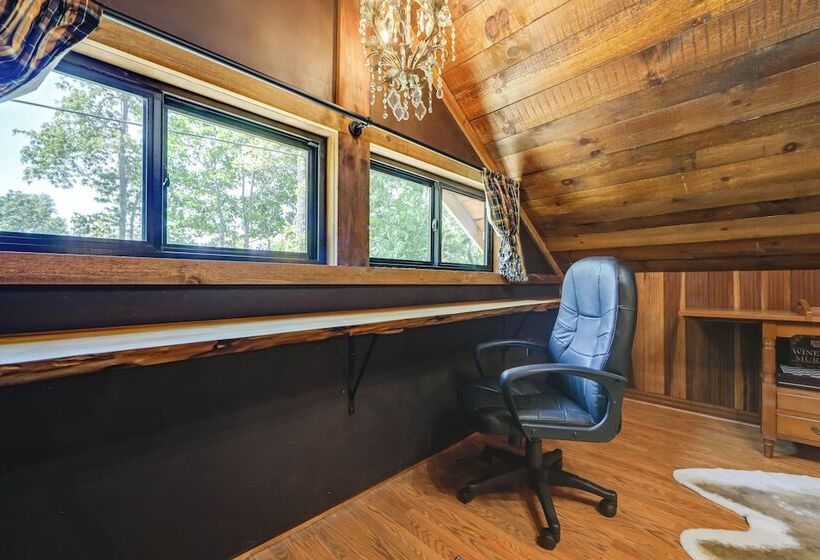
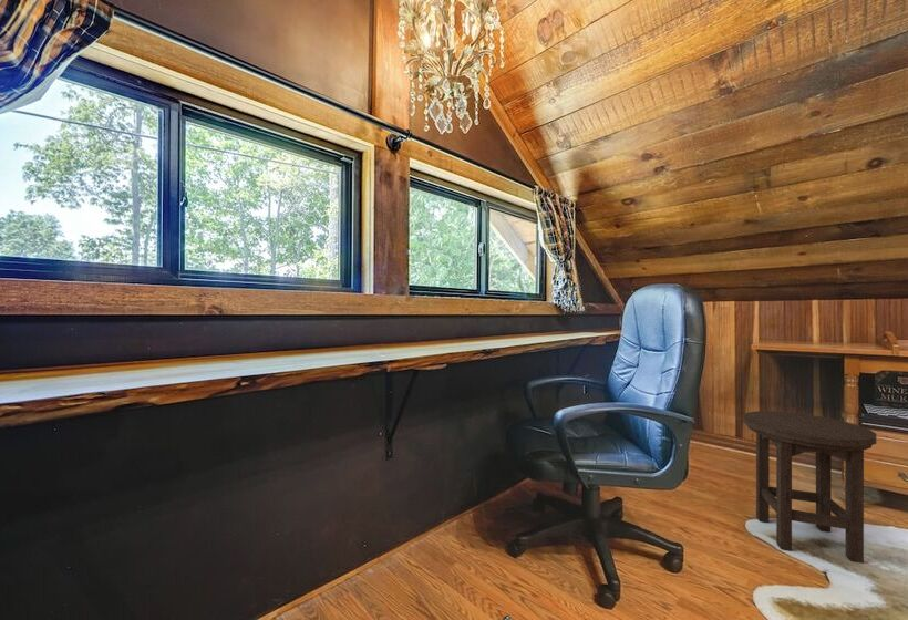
+ stool [742,410,877,565]
